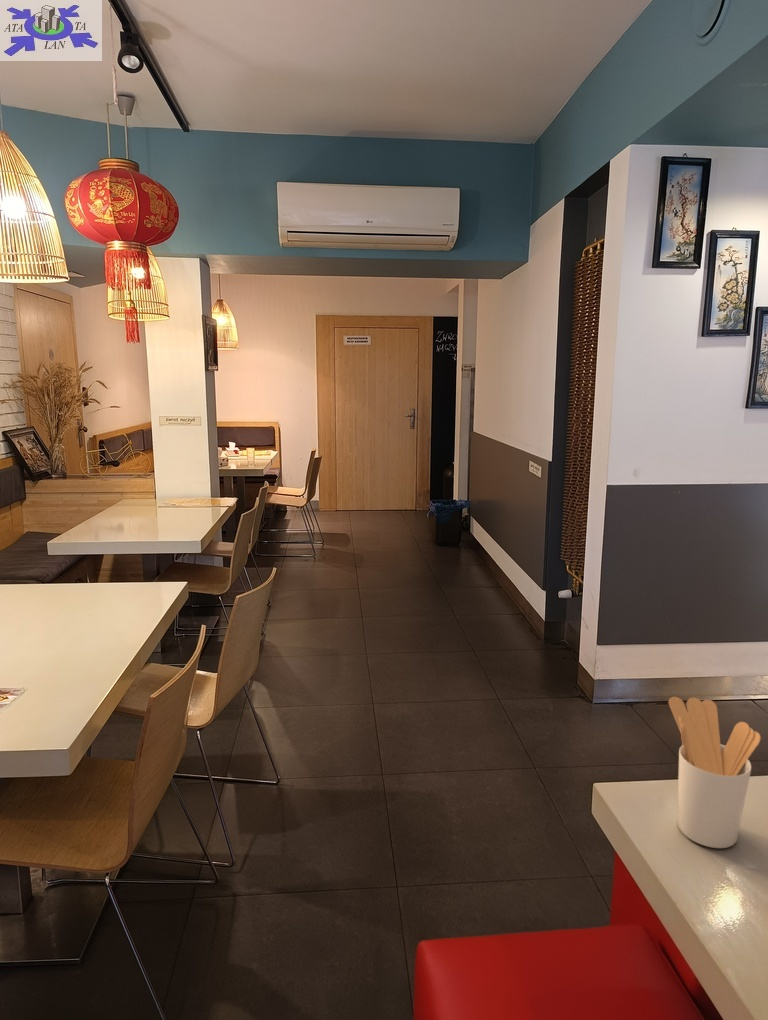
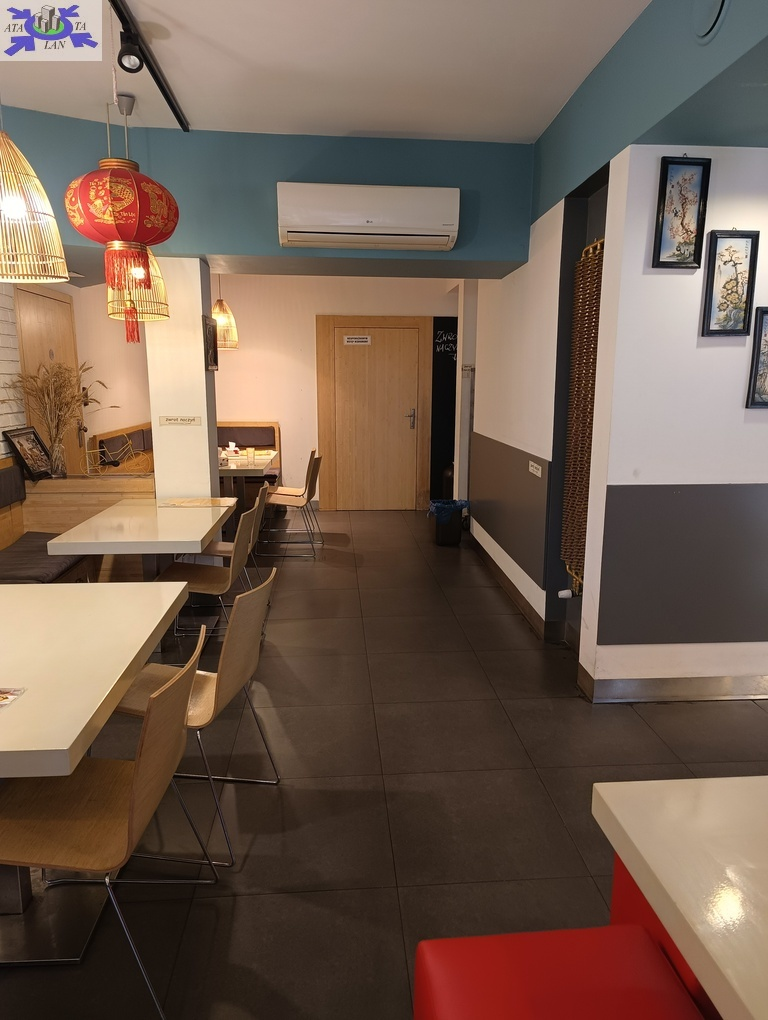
- utensil holder [668,696,762,849]
